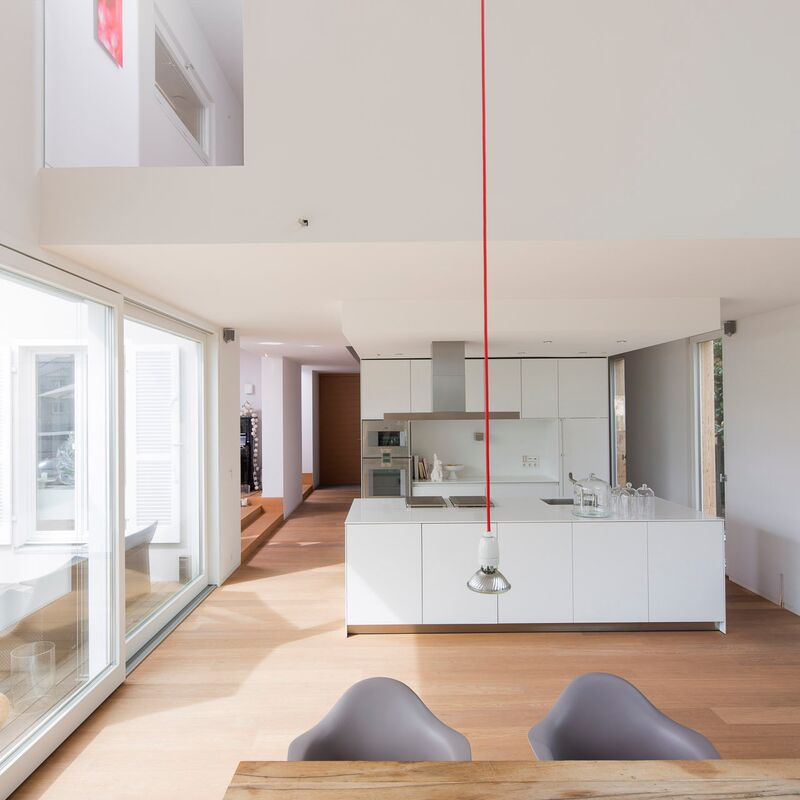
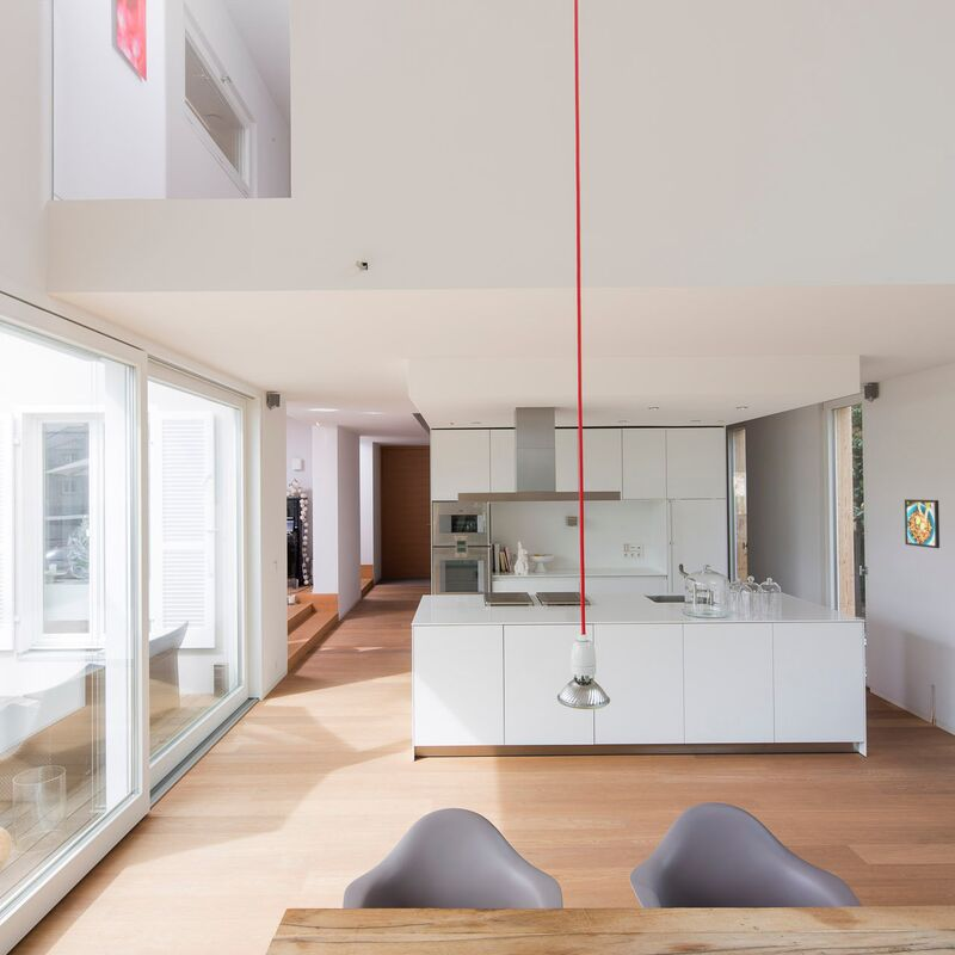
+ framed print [904,499,941,549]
